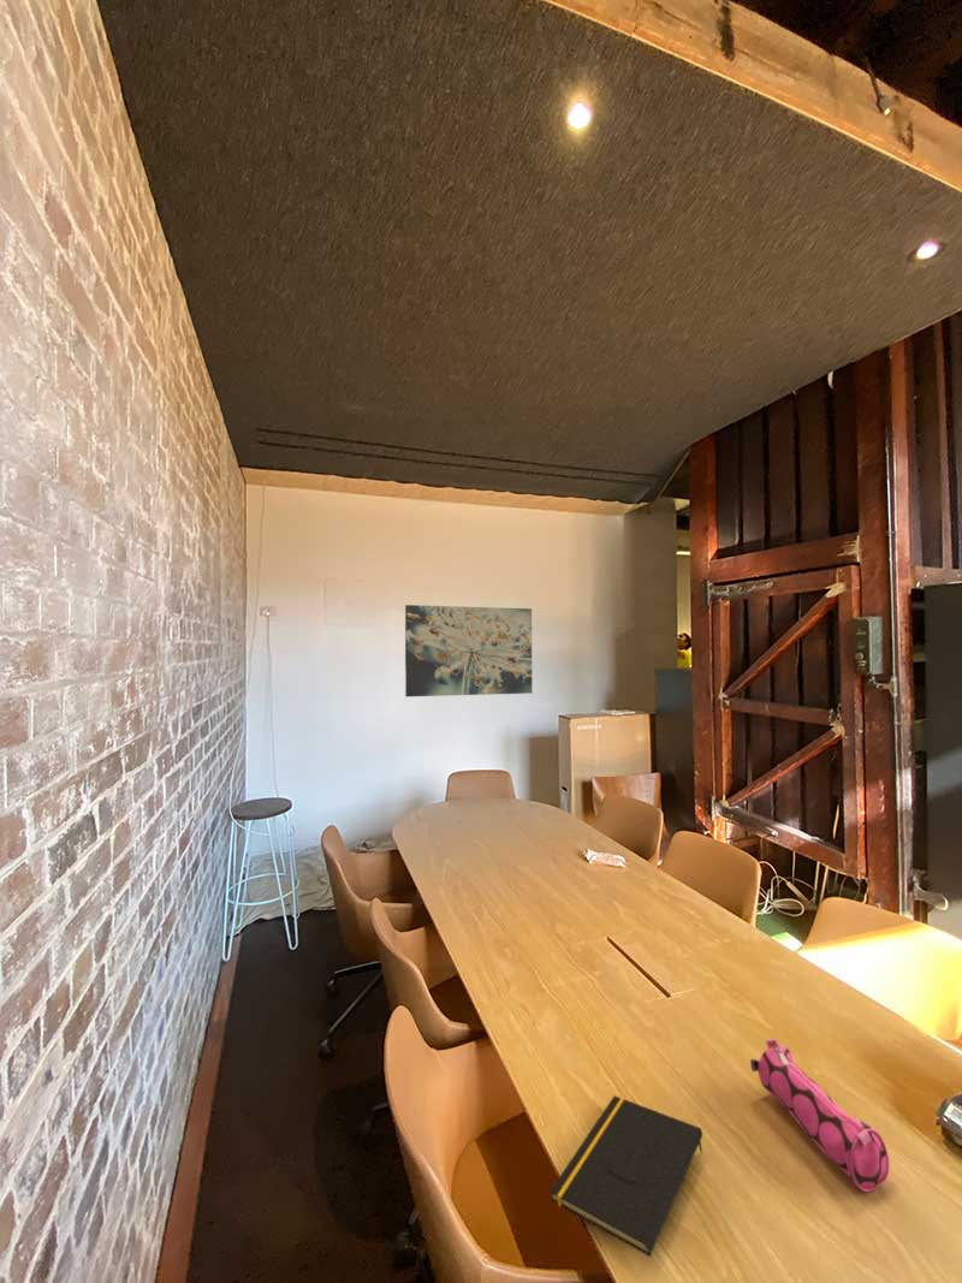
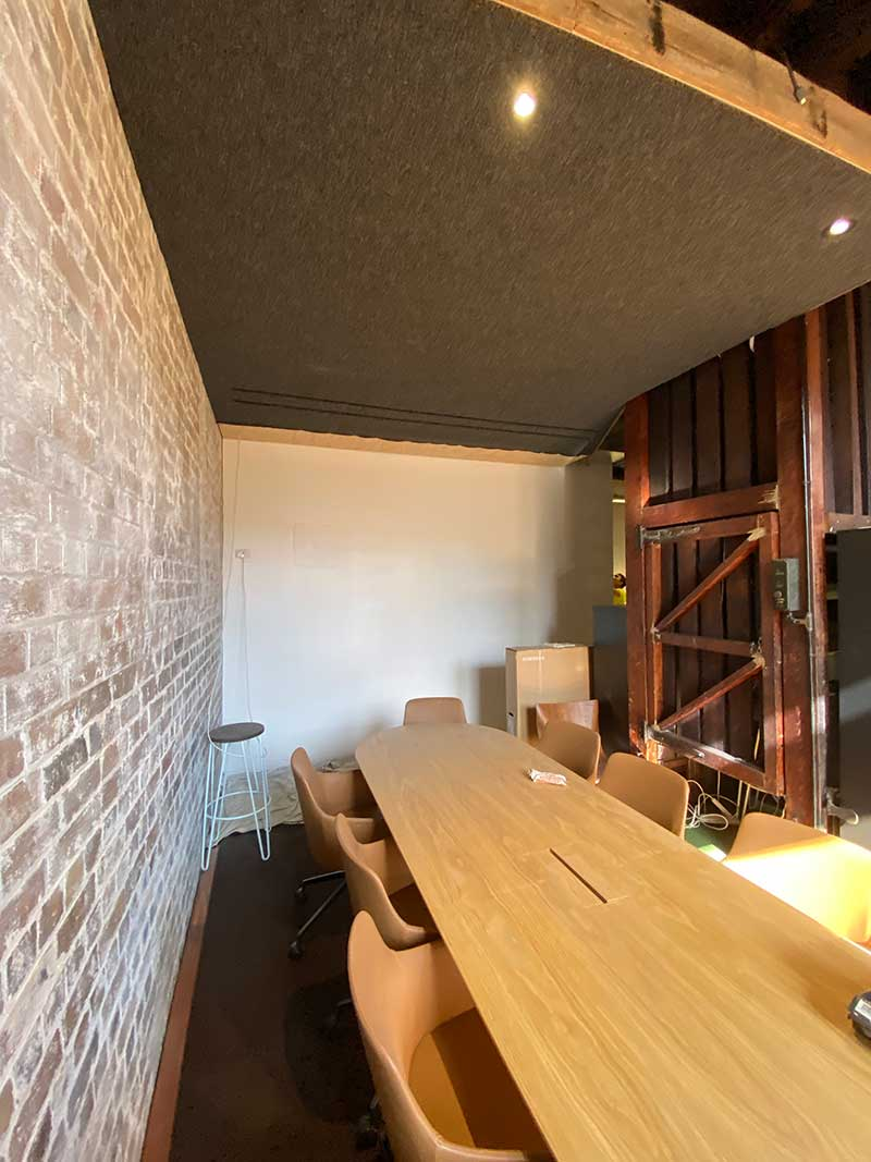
- notepad [548,1094,703,1258]
- pencil case [749,1038,890,1193]
- wall art [404,604,534,697]
